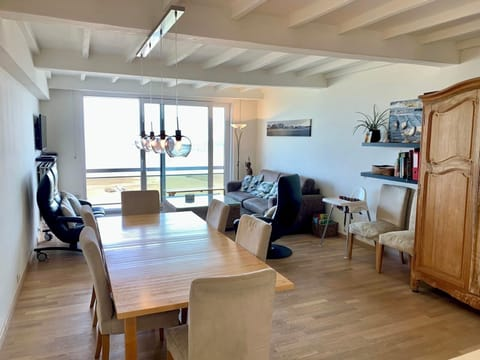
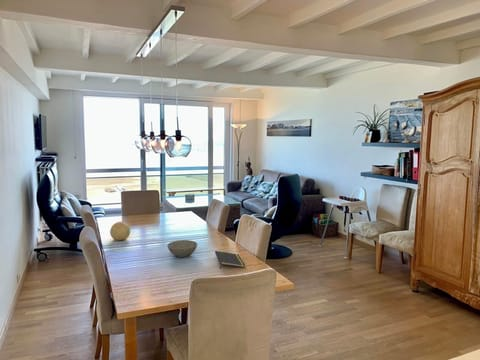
+ notepad [214,250,246,270]
+ bowl [166,239,198,258]
+ decorative ball [109,221,131,241]
